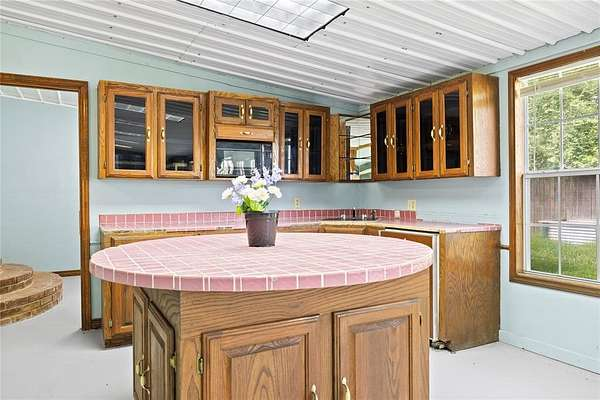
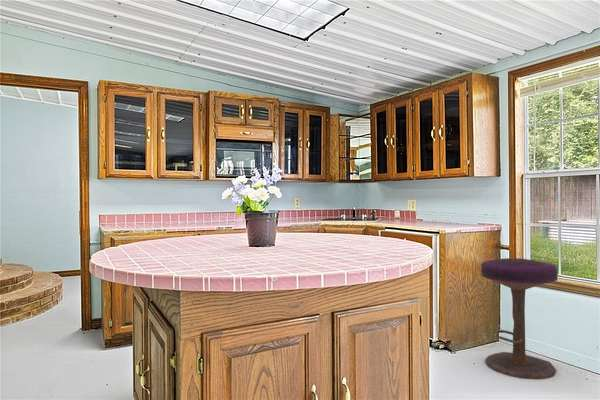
+ stool [480,257,559,380]
